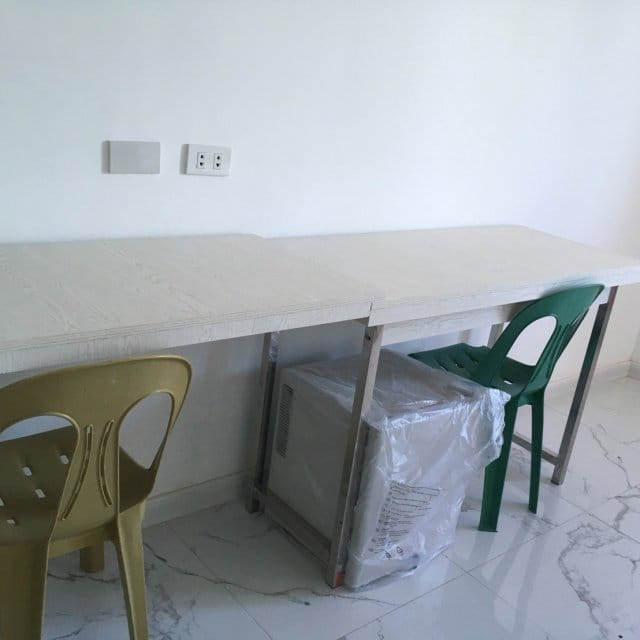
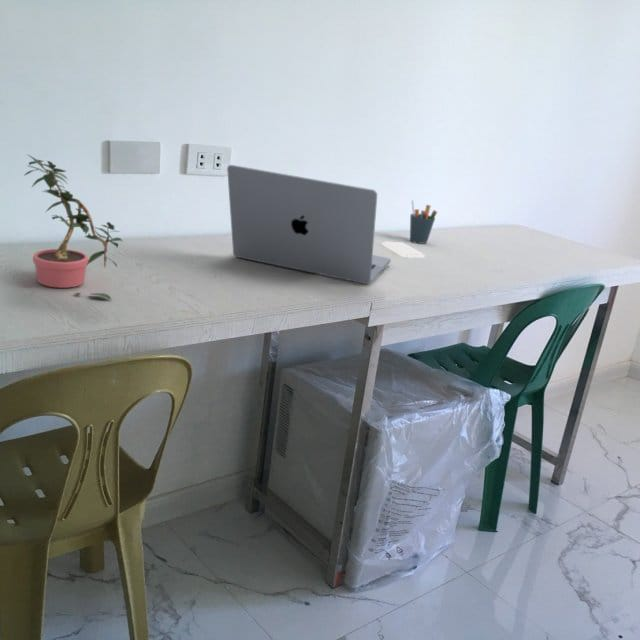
+ pen holder [409,199,438,245]
+ smartphone [382,241,426,259]
+ laptop [226,164,392,285]
+ potted plant [23,153,123,301]
